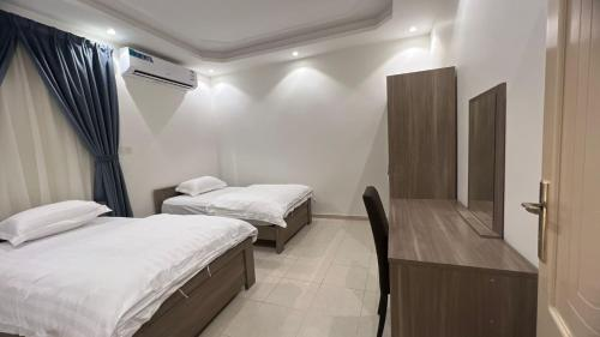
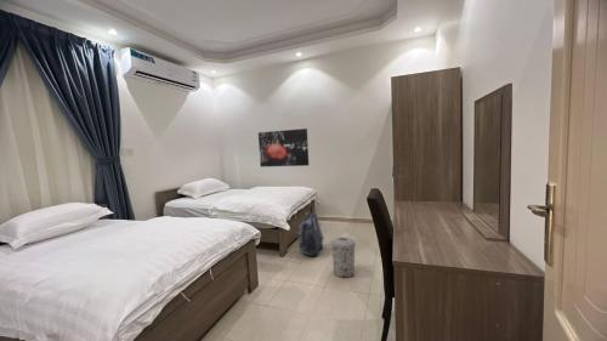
+ trash can [330,235,357,278]
+ backpack [296,211,325,257]
+ wall art [257,127,310,167]
